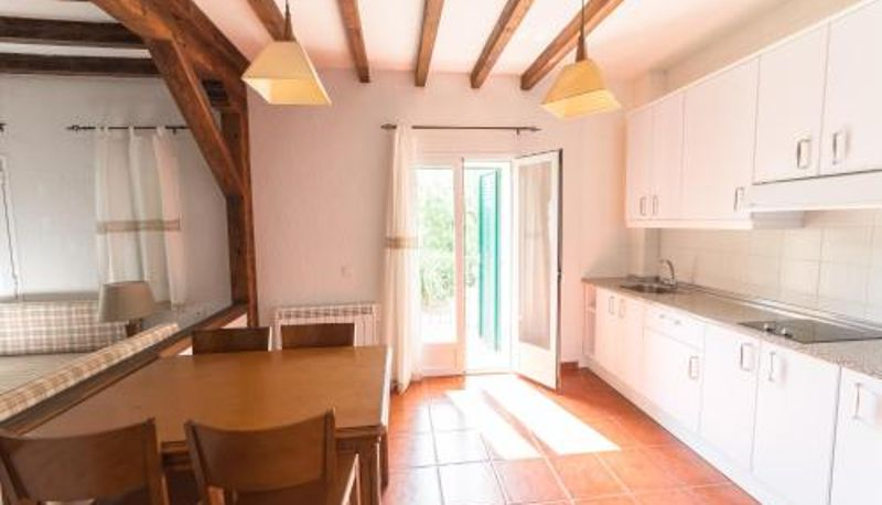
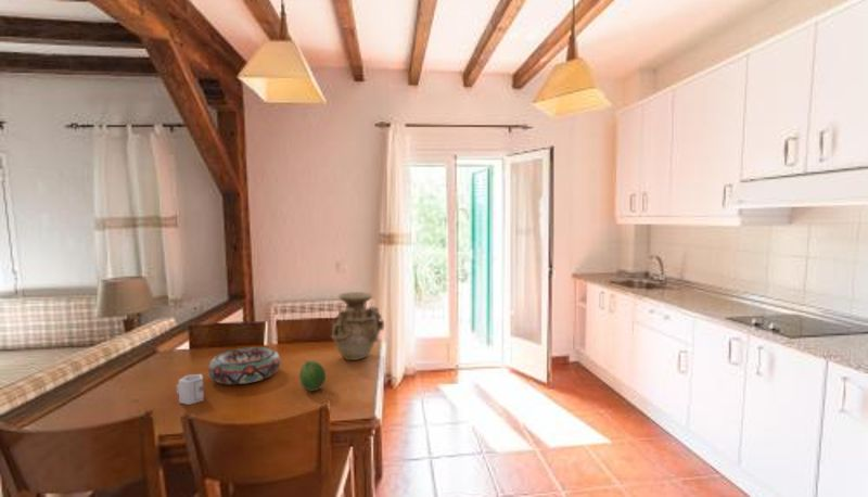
+ vase [331,291,385,361]
+ fruit [298,359,327,392]
+ decorative bowl [207,346,281,385]
+ cup [176,373,205,406]
